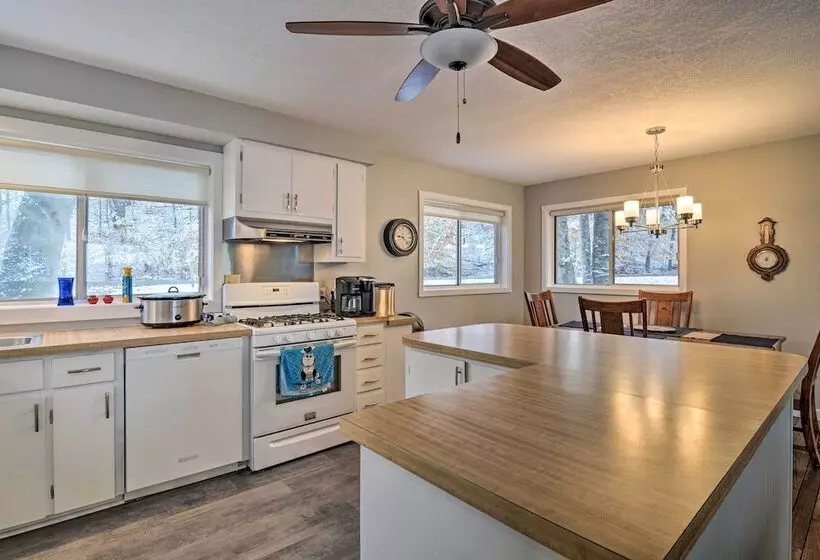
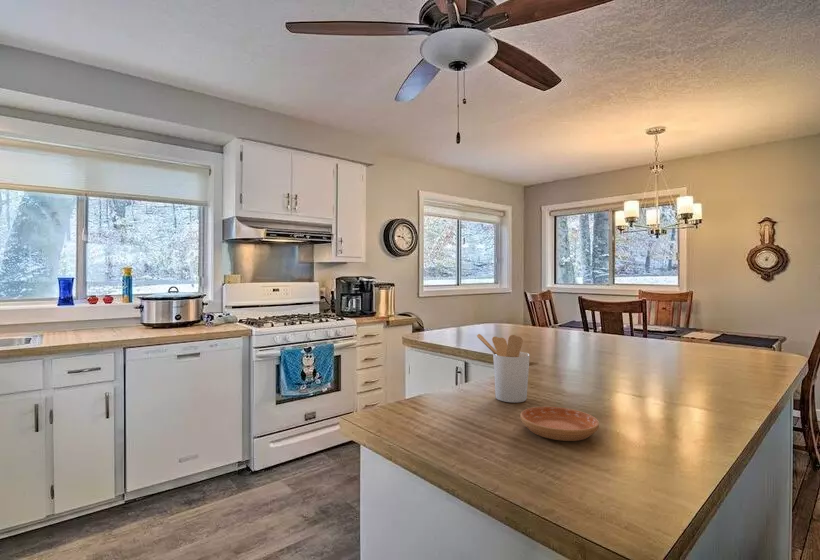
+ utensil holder [476,333,531,404]
+ saucer [519,406,600,442]
